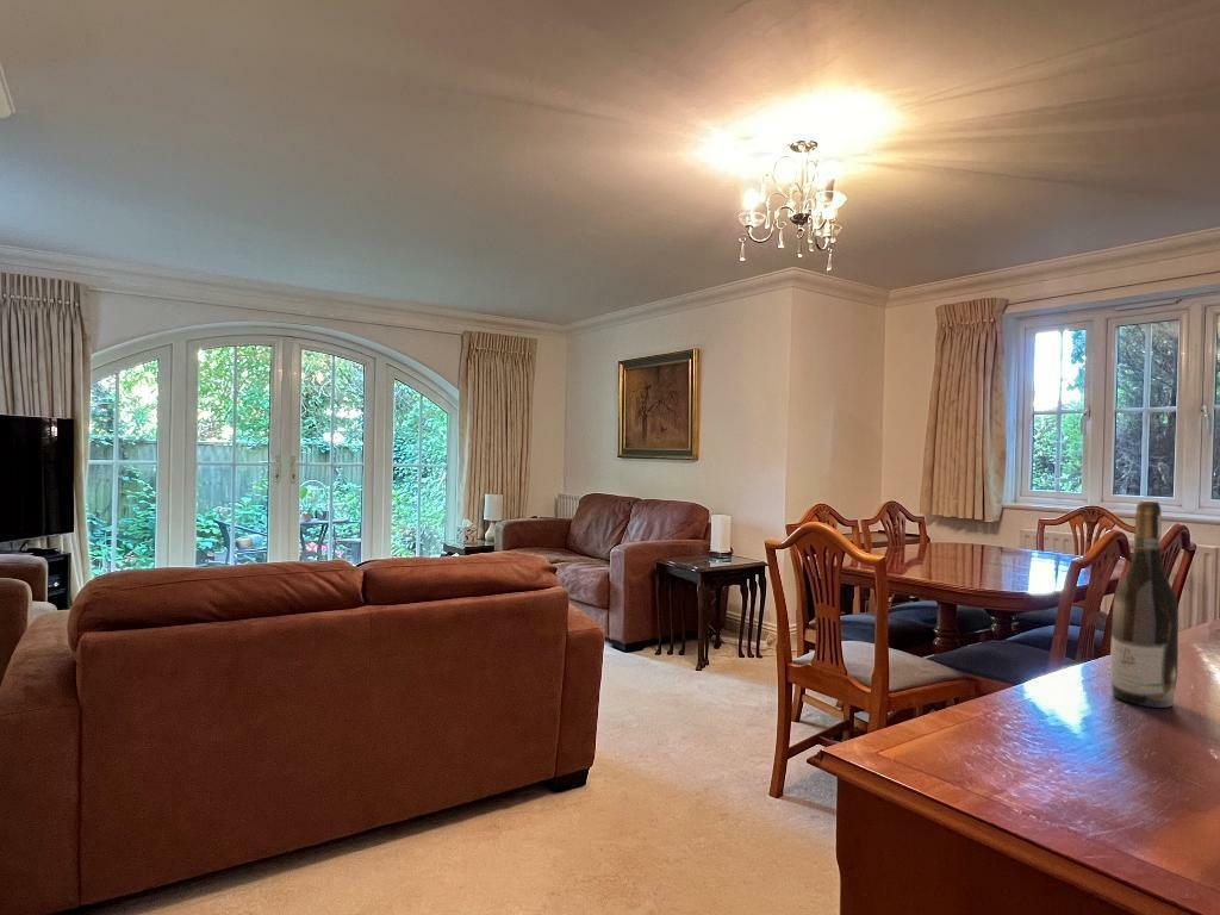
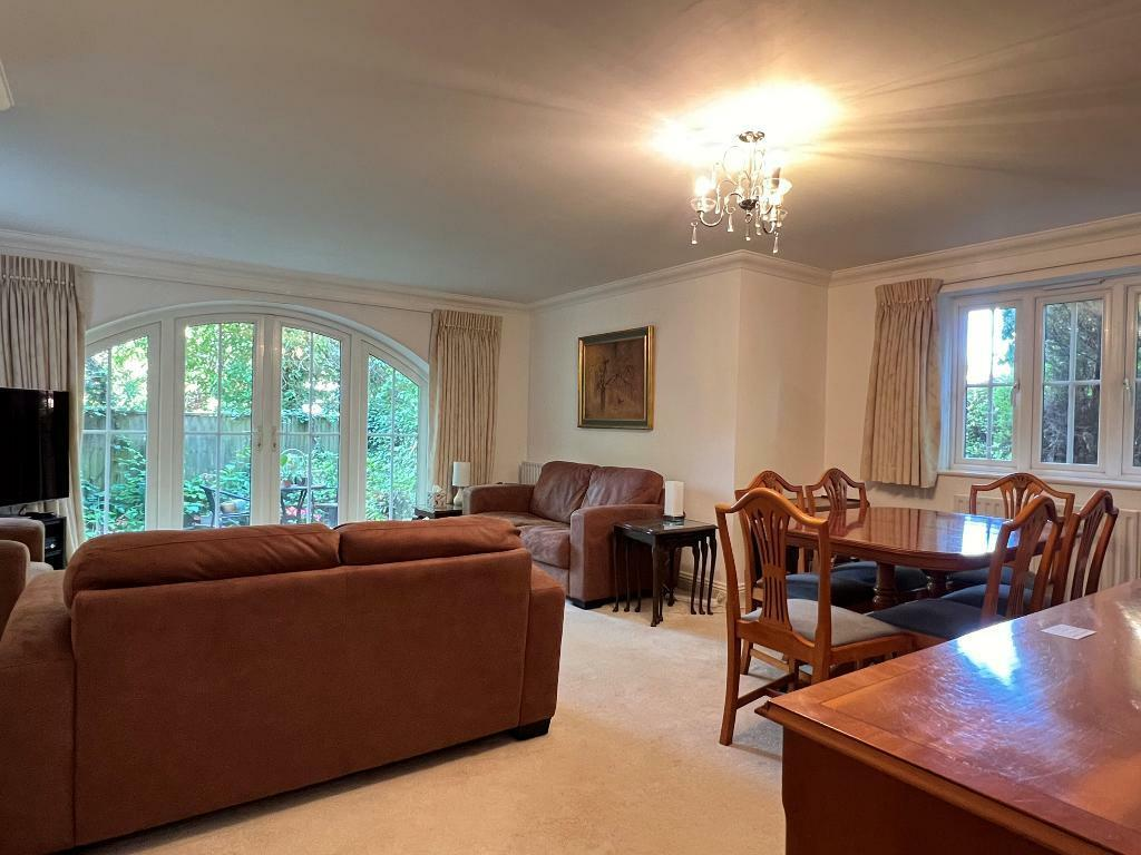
- wine bottle [1109,499,1179,709]
